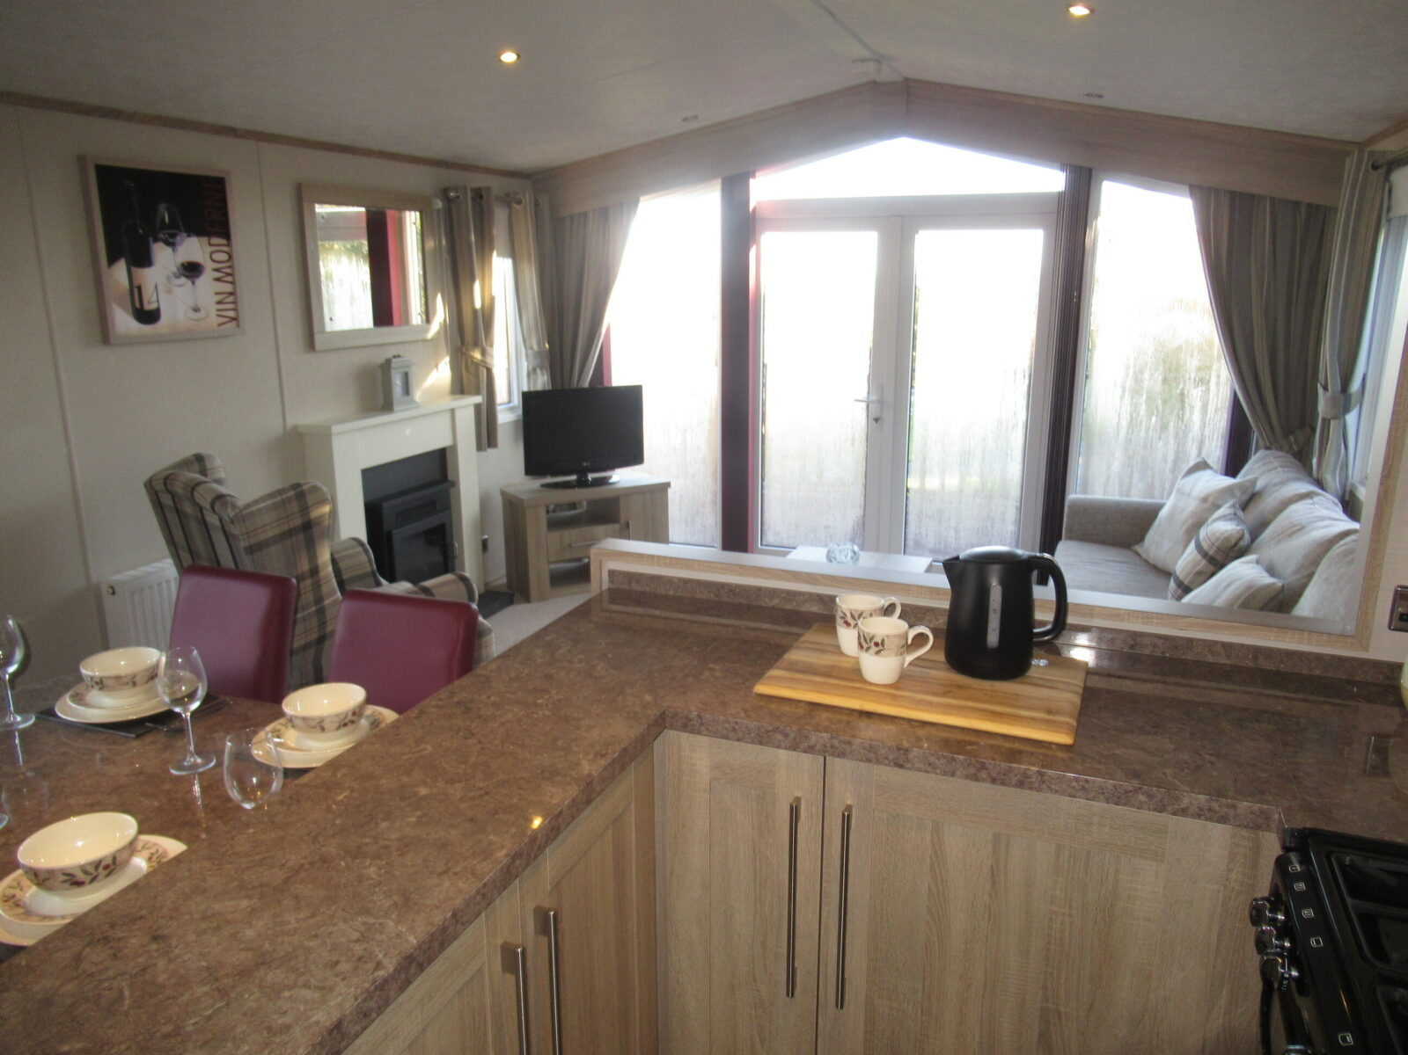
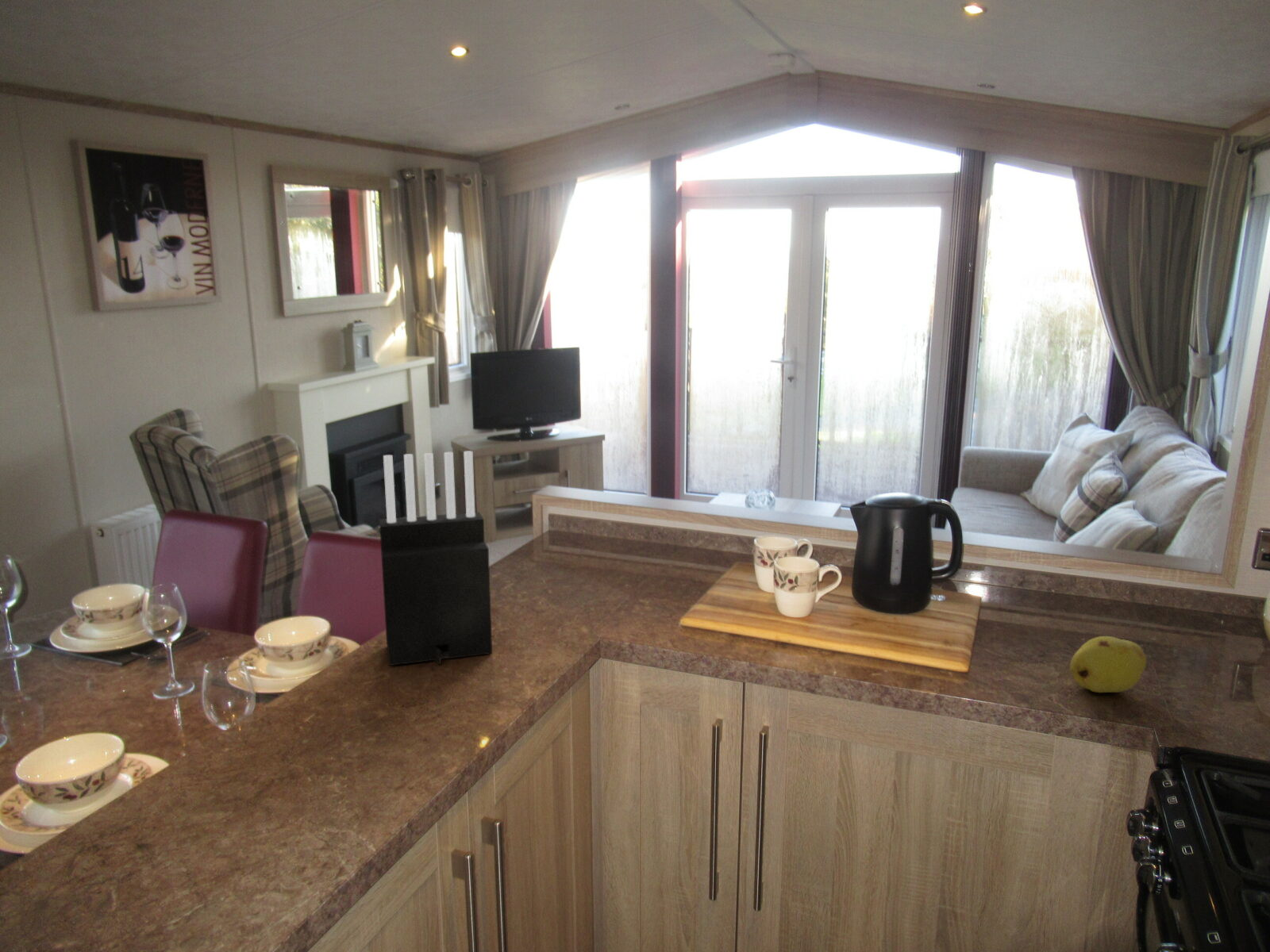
+ fruit [1069,635,1147,693]
+ knife block [379,450,493,666]
